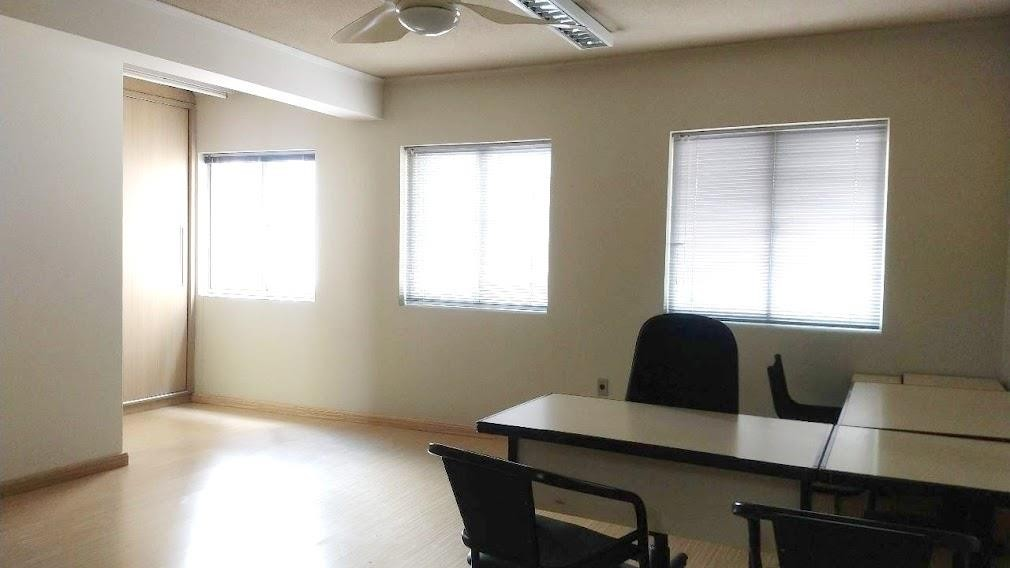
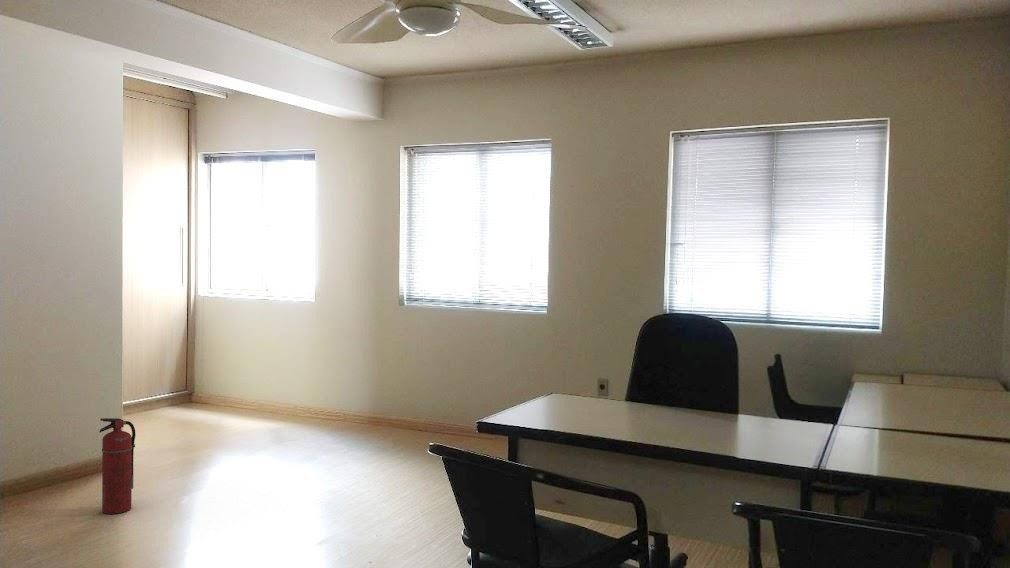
+ fire extinguisher [98,417,137,515]
